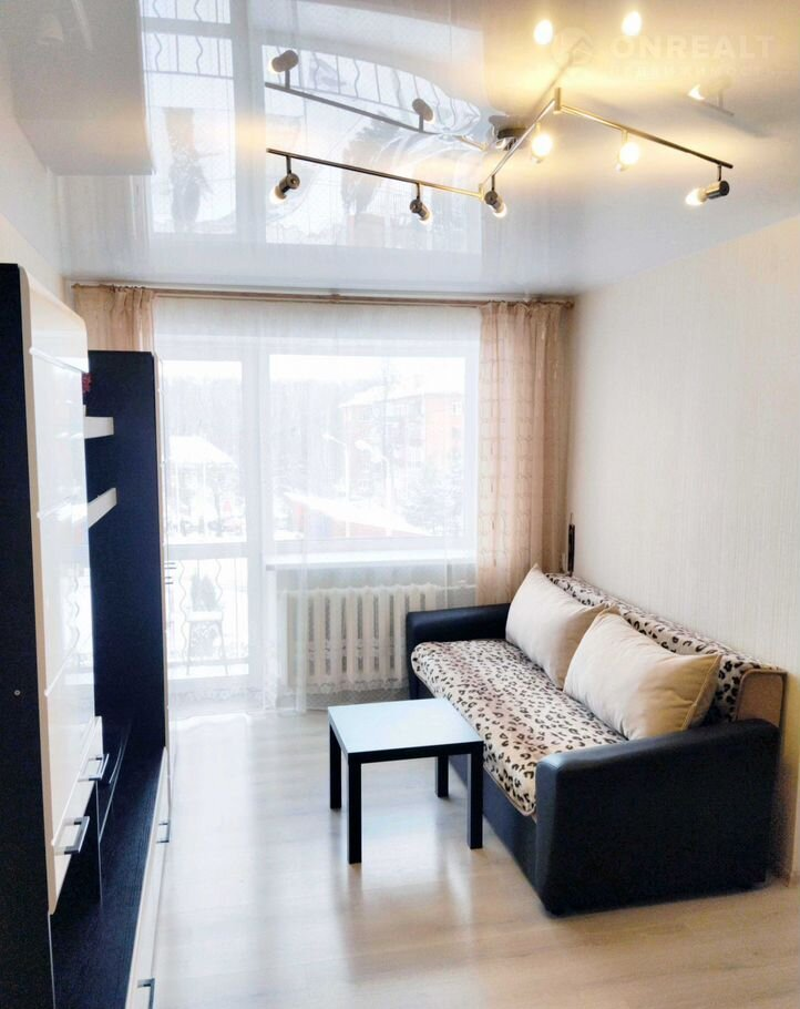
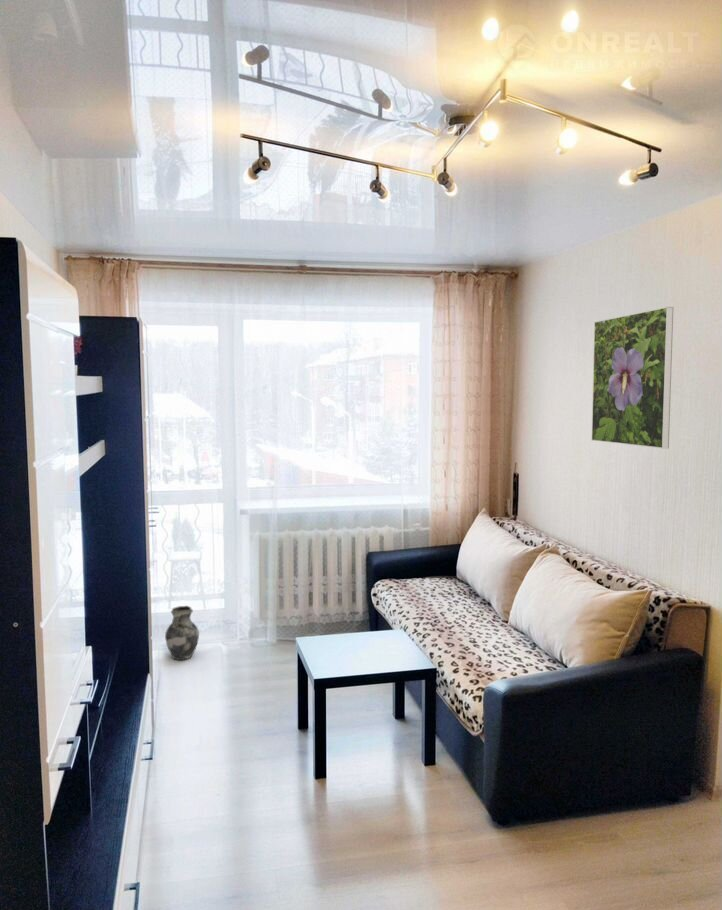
+ ceramic jug [164,605,200,661]
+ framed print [591,306,674,450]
